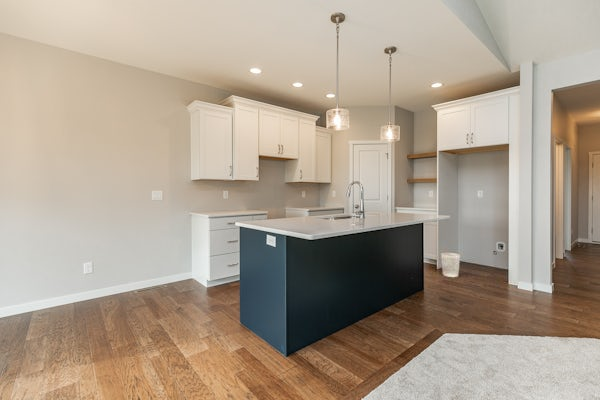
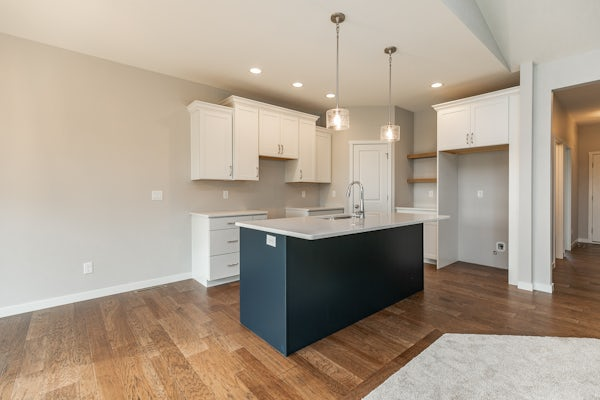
- wastebasket [440,252,461,278]
